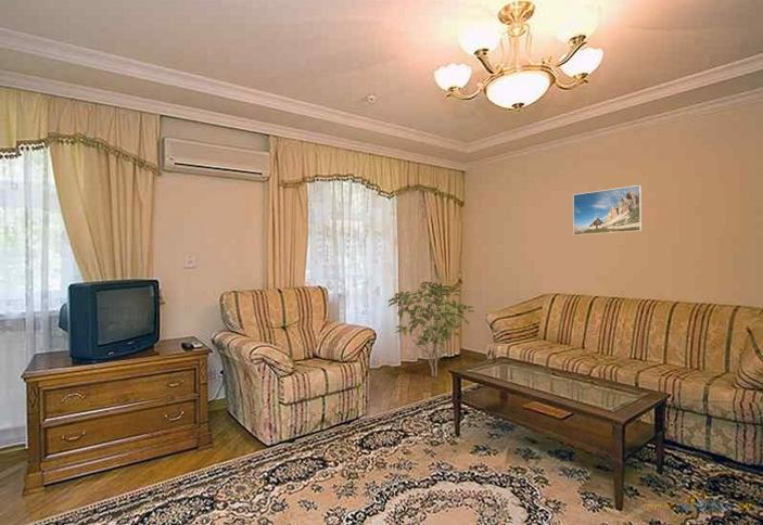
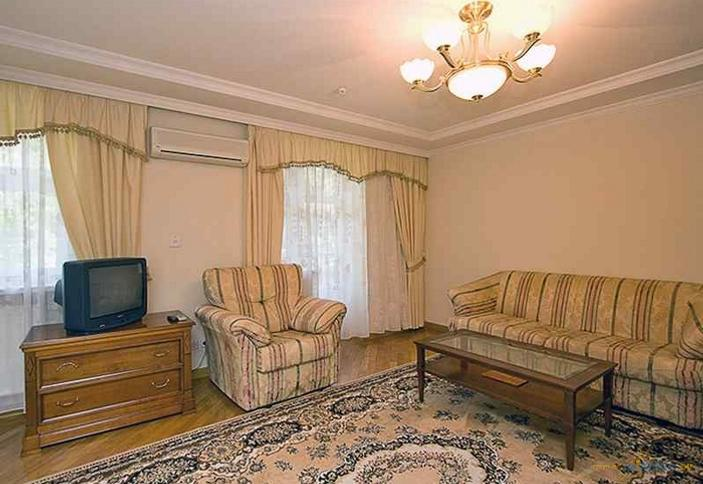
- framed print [572,184,643,236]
- shrub [387,281,475,377]
